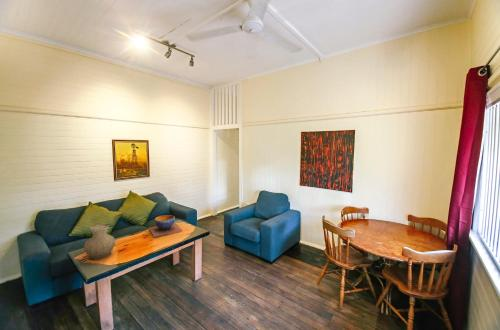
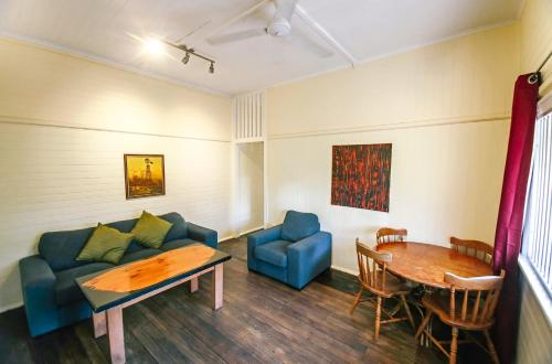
- decorative bowl [148,214,183,239]
- vase [83,223,116,261]
